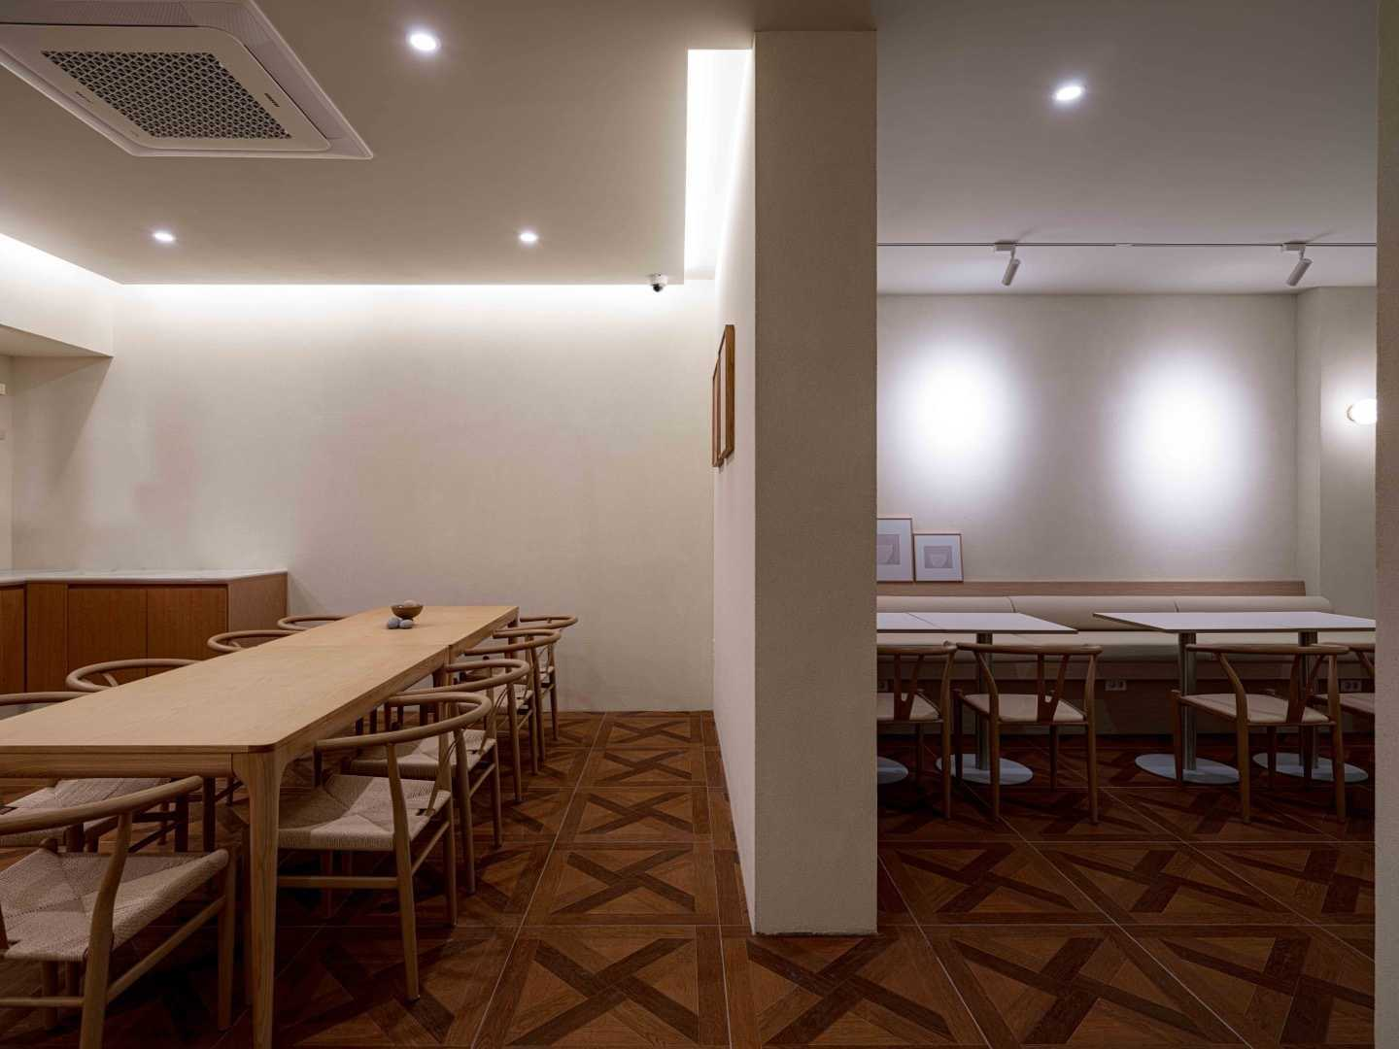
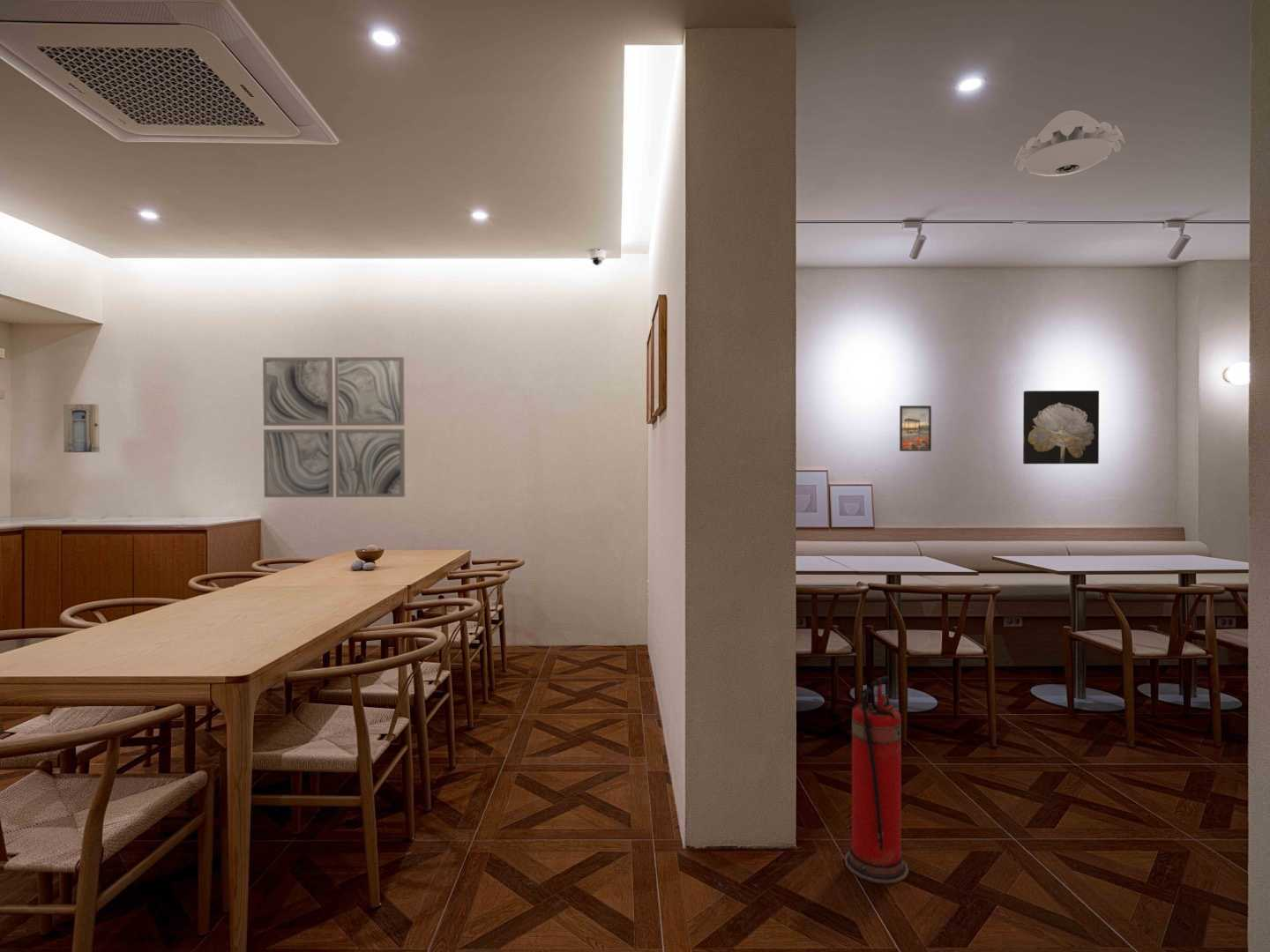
+ pendant lamp [1012,109,1126,177]
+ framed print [899,405,932,452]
+ wall art [262,356,406,498]
+ wall art [63,404,101,453]
+ wall art [1022,390,1100,465]
+ fire extinguisher [844,675,909,885]
